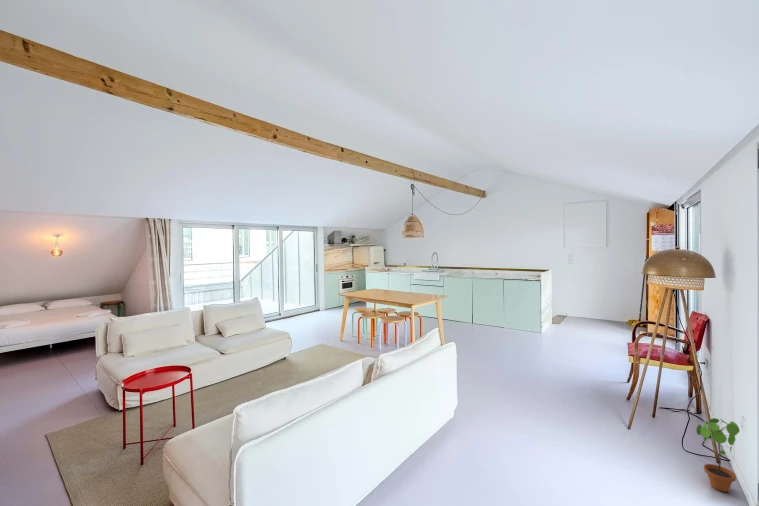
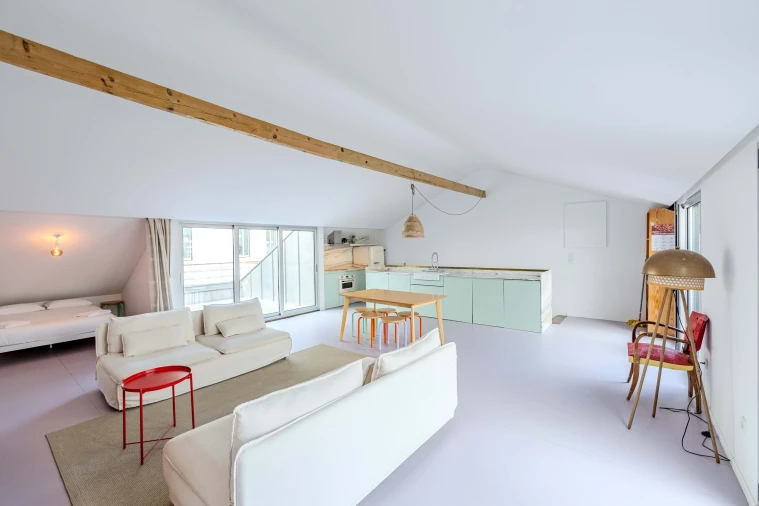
- potted plant [695,417,741,493]
